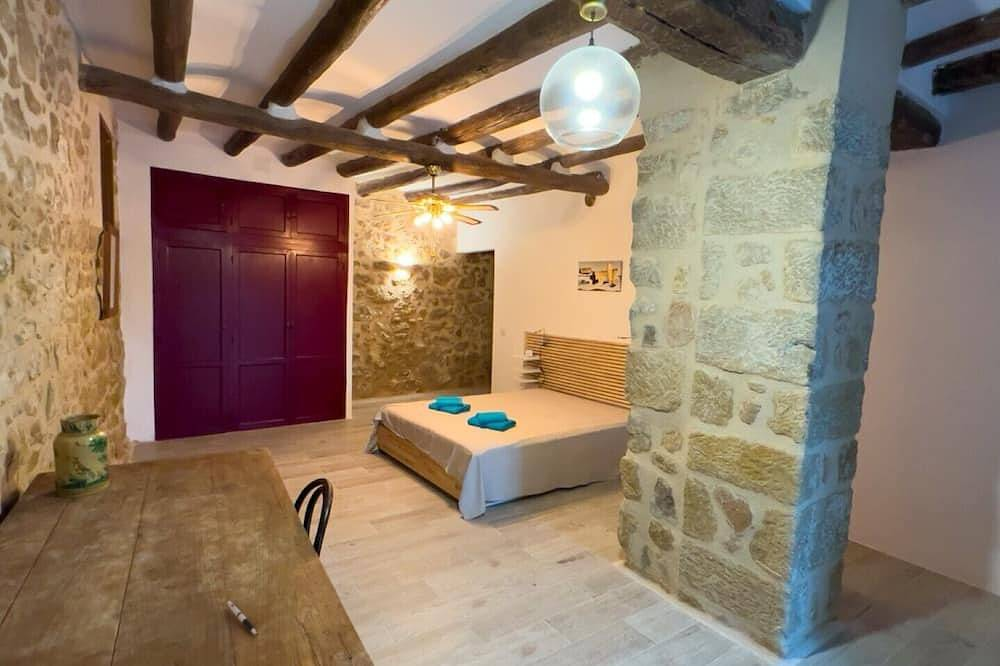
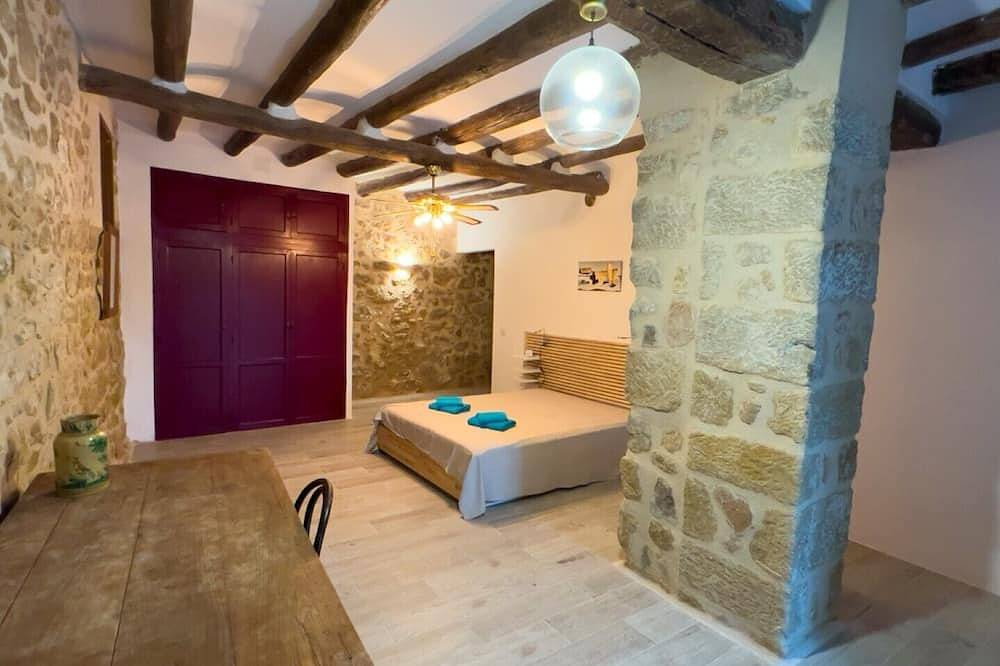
- pen [226,600,258,636]
